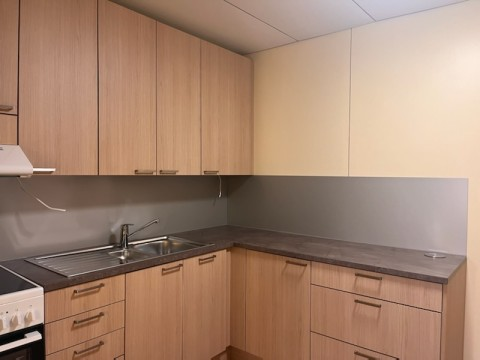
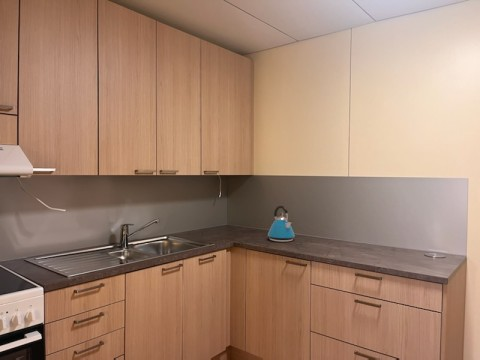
+ kettle [267,205,296,243]
